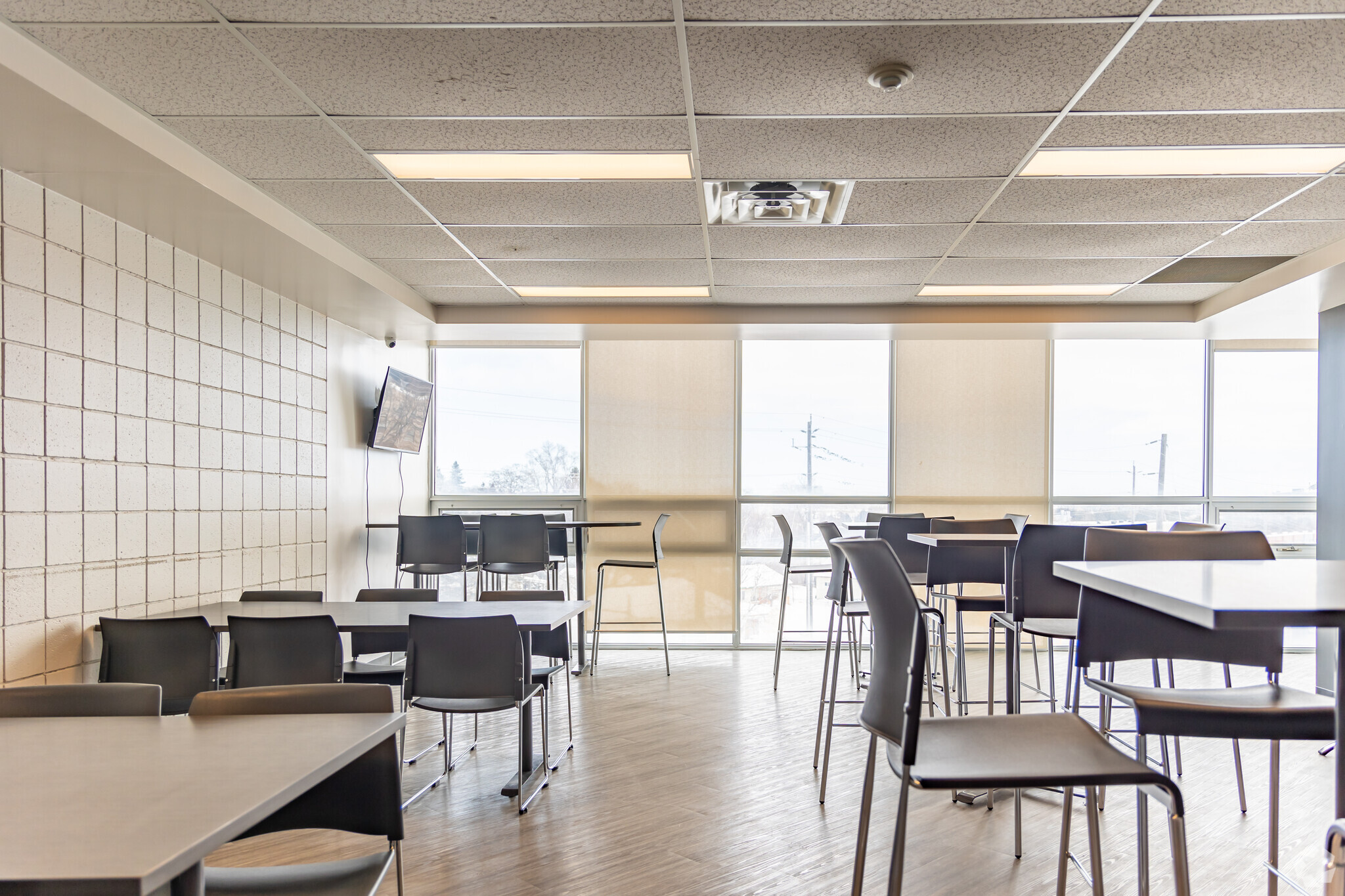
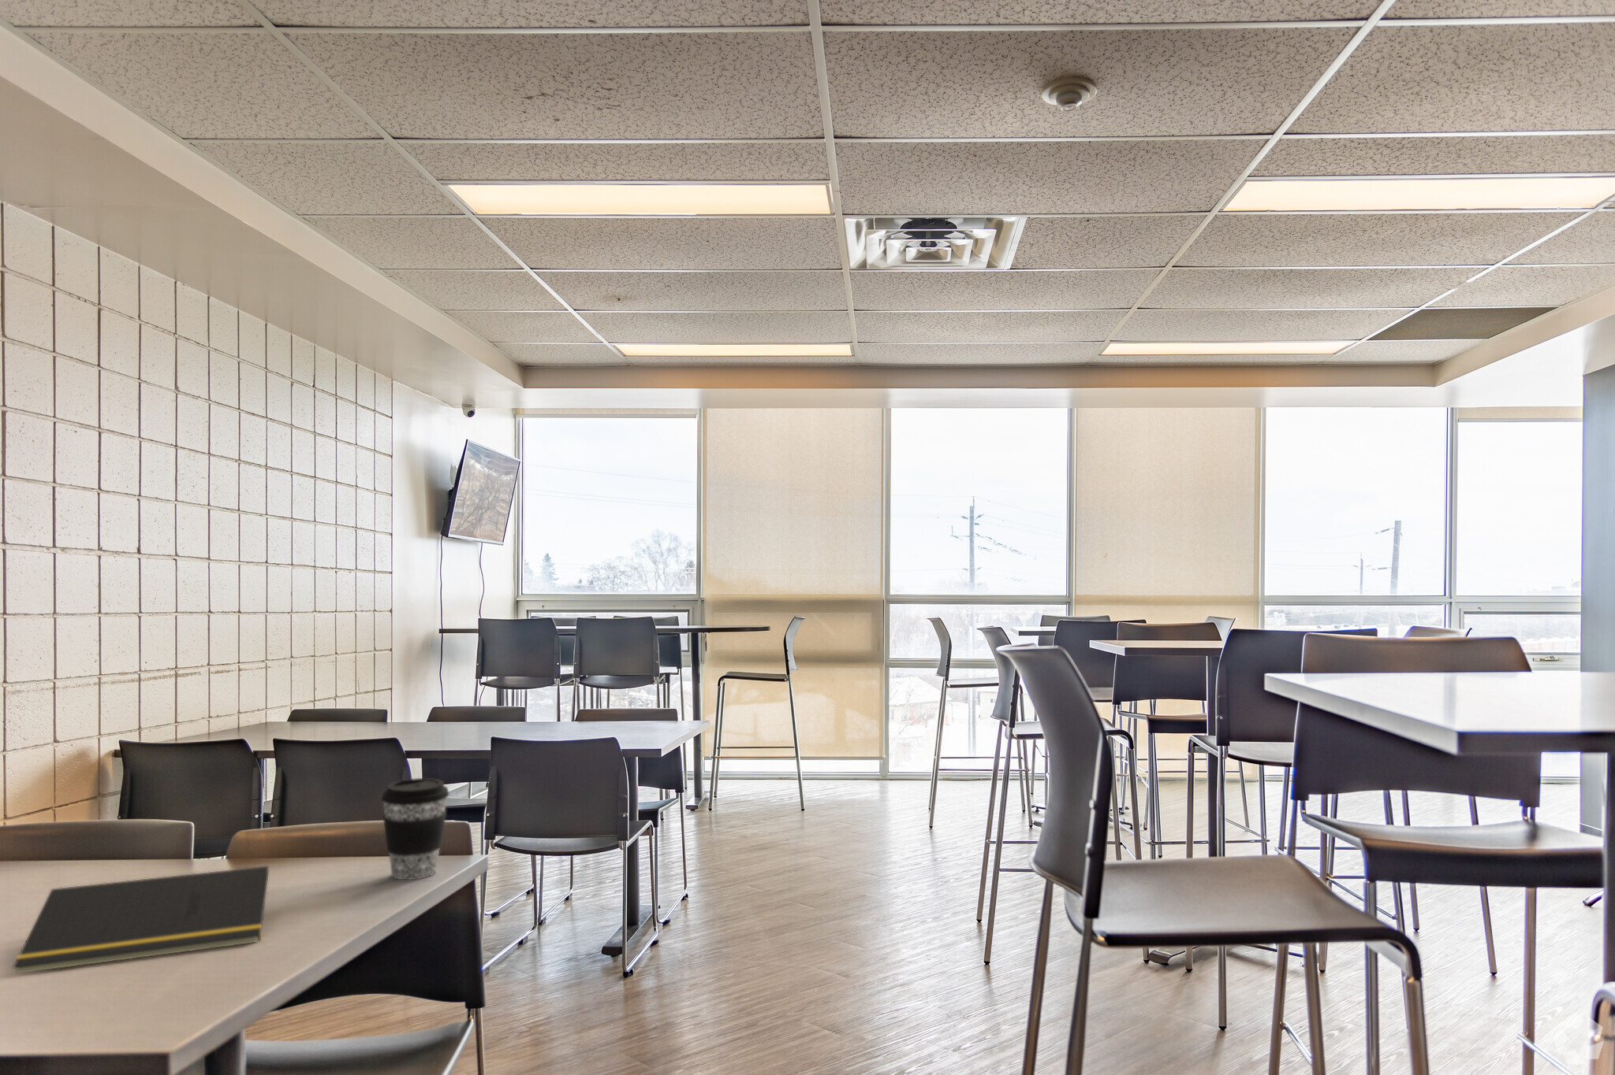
+ notepad [12,865,270,974]
+ coffee cup [381,777,449,881]
